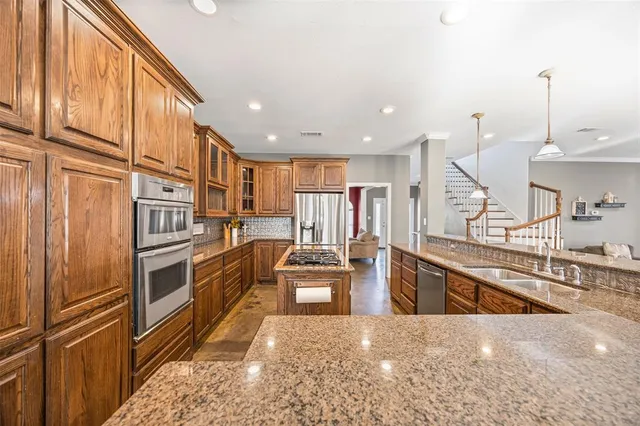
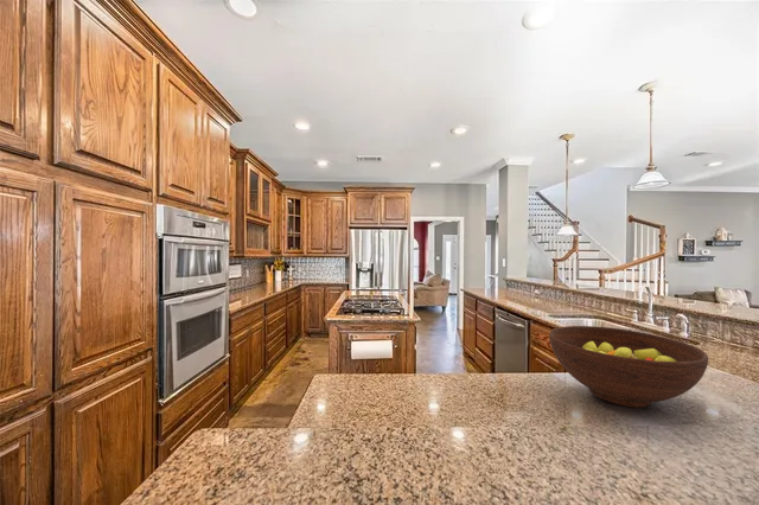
+ fruit bowl [548,325,709,409]
